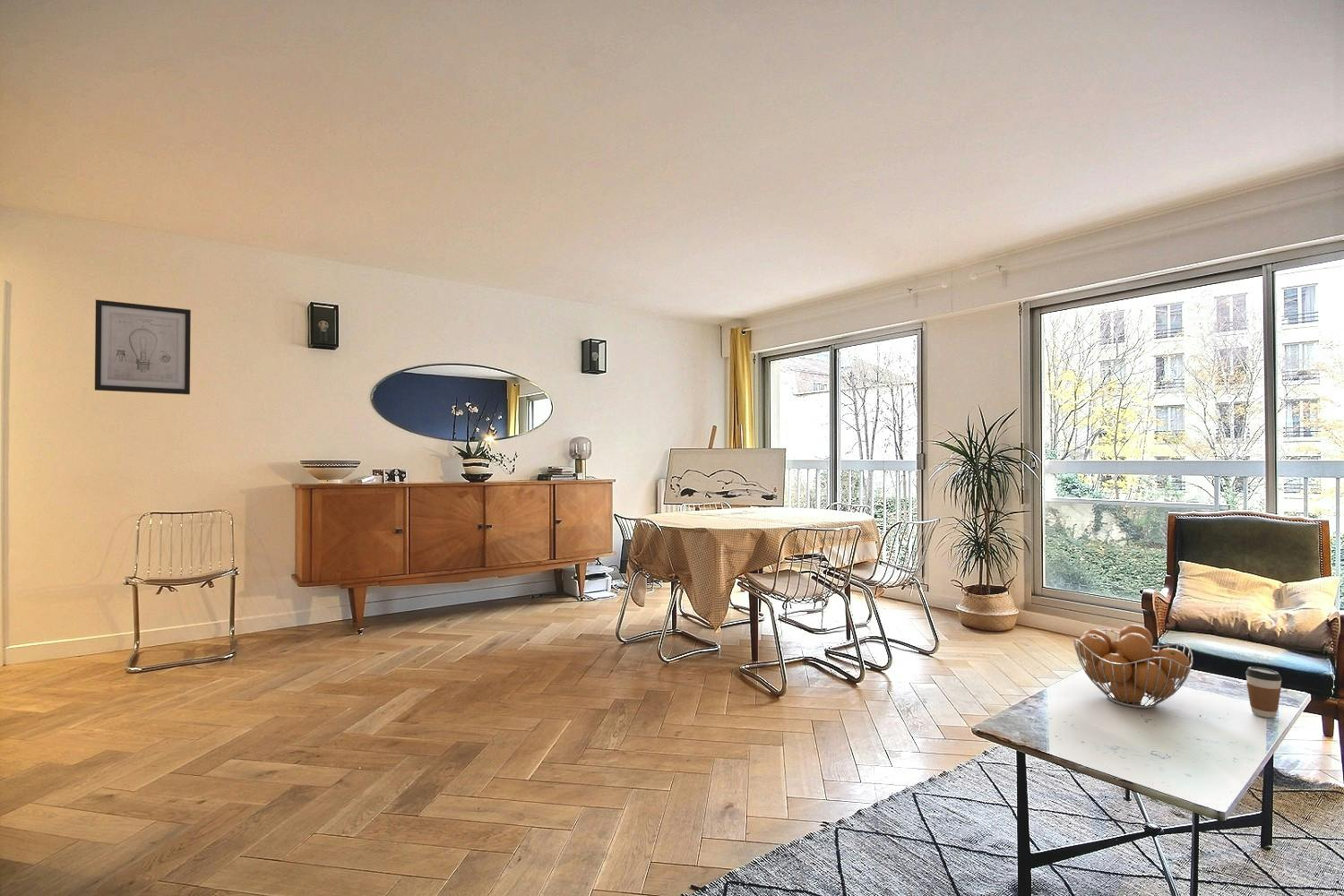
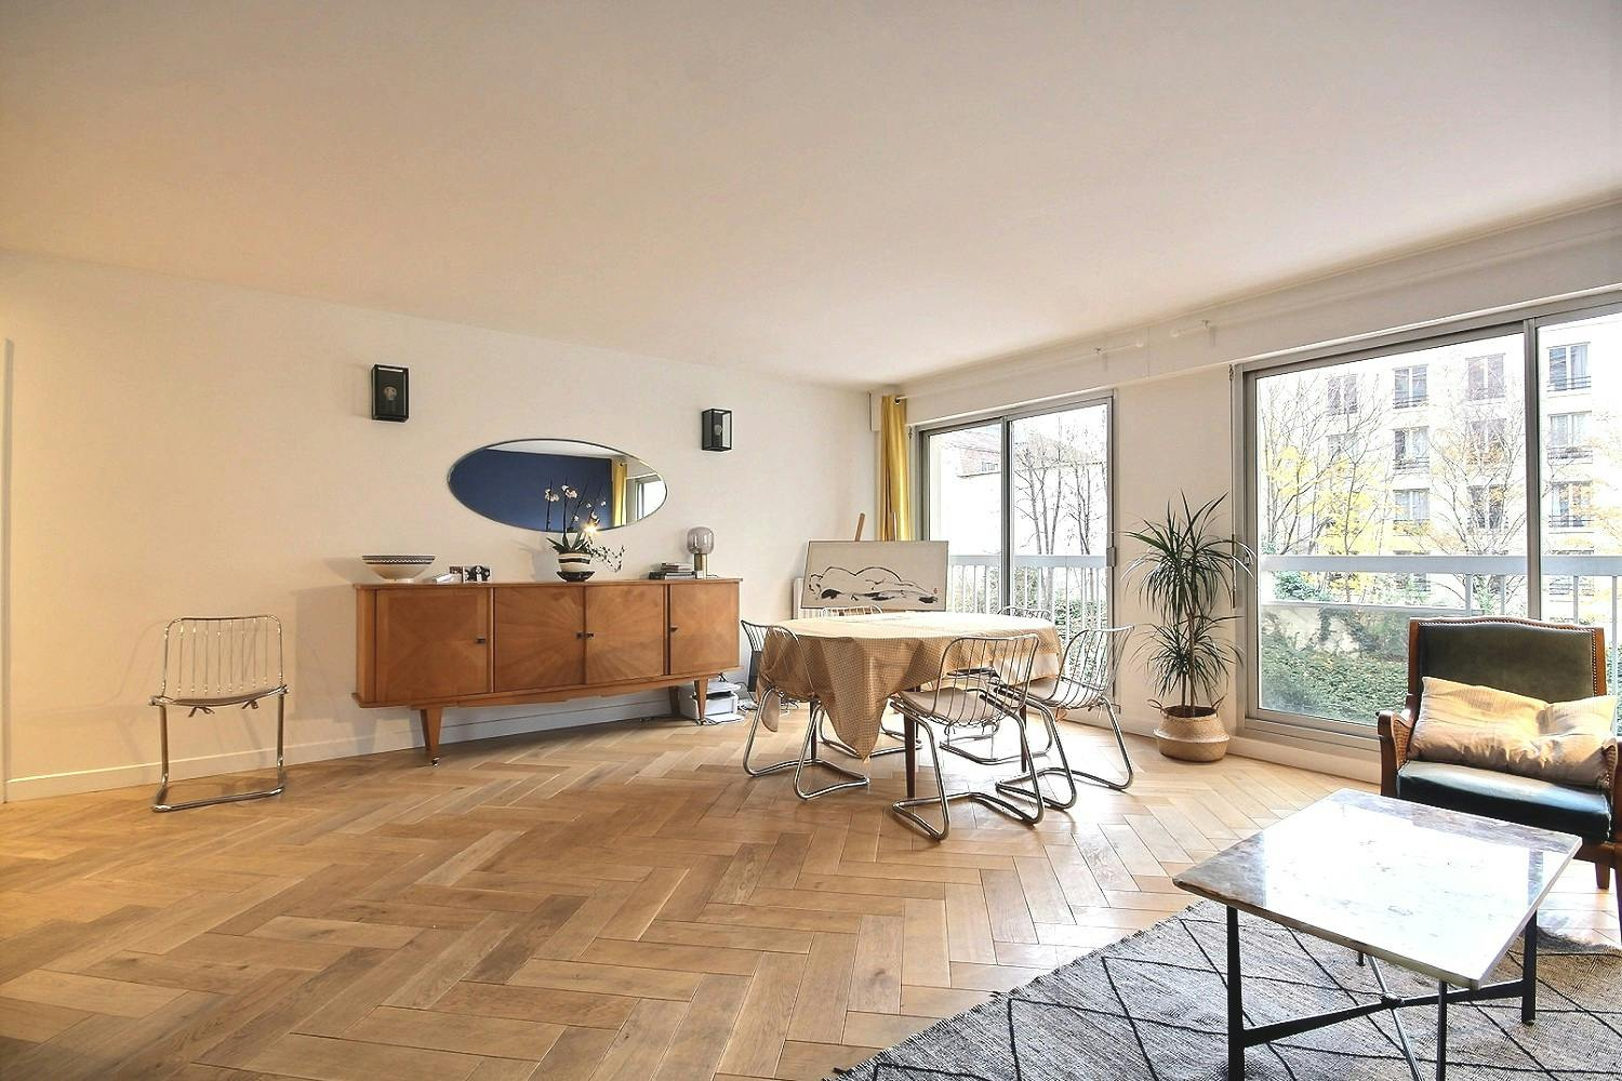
- wall art [94,299,192,395]
- coffee cup [1245,666,1283,719]
- fruit basket [1073,624,1193,710]
